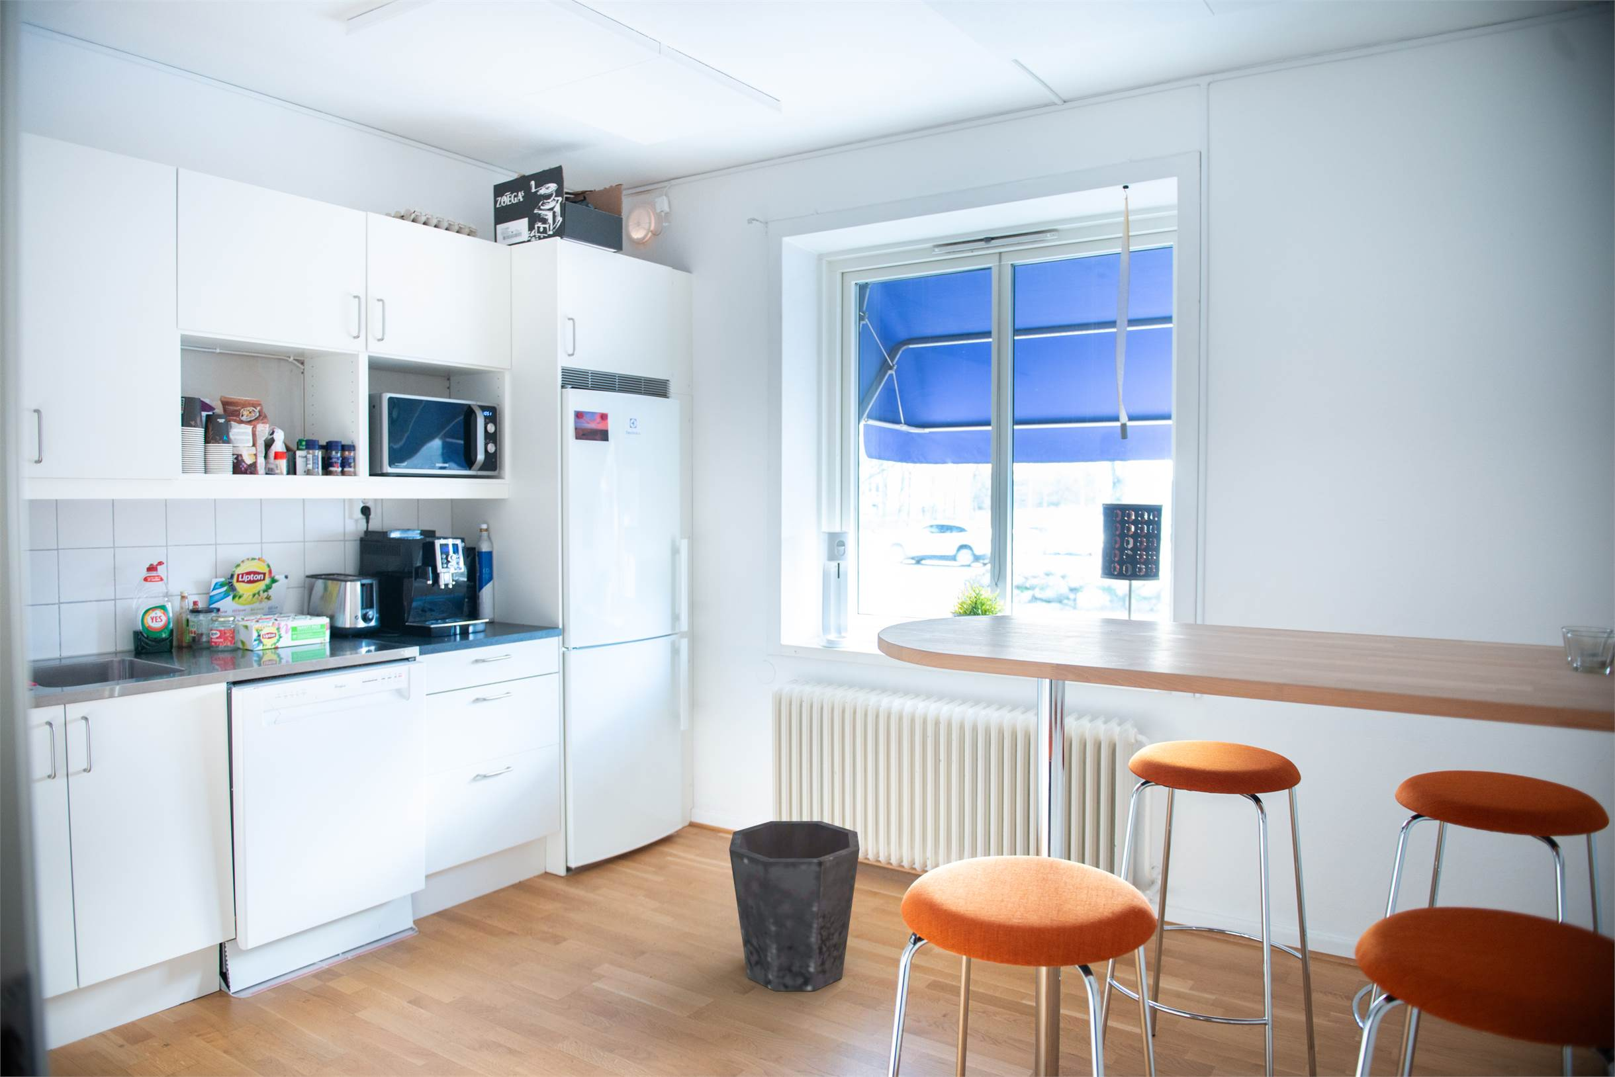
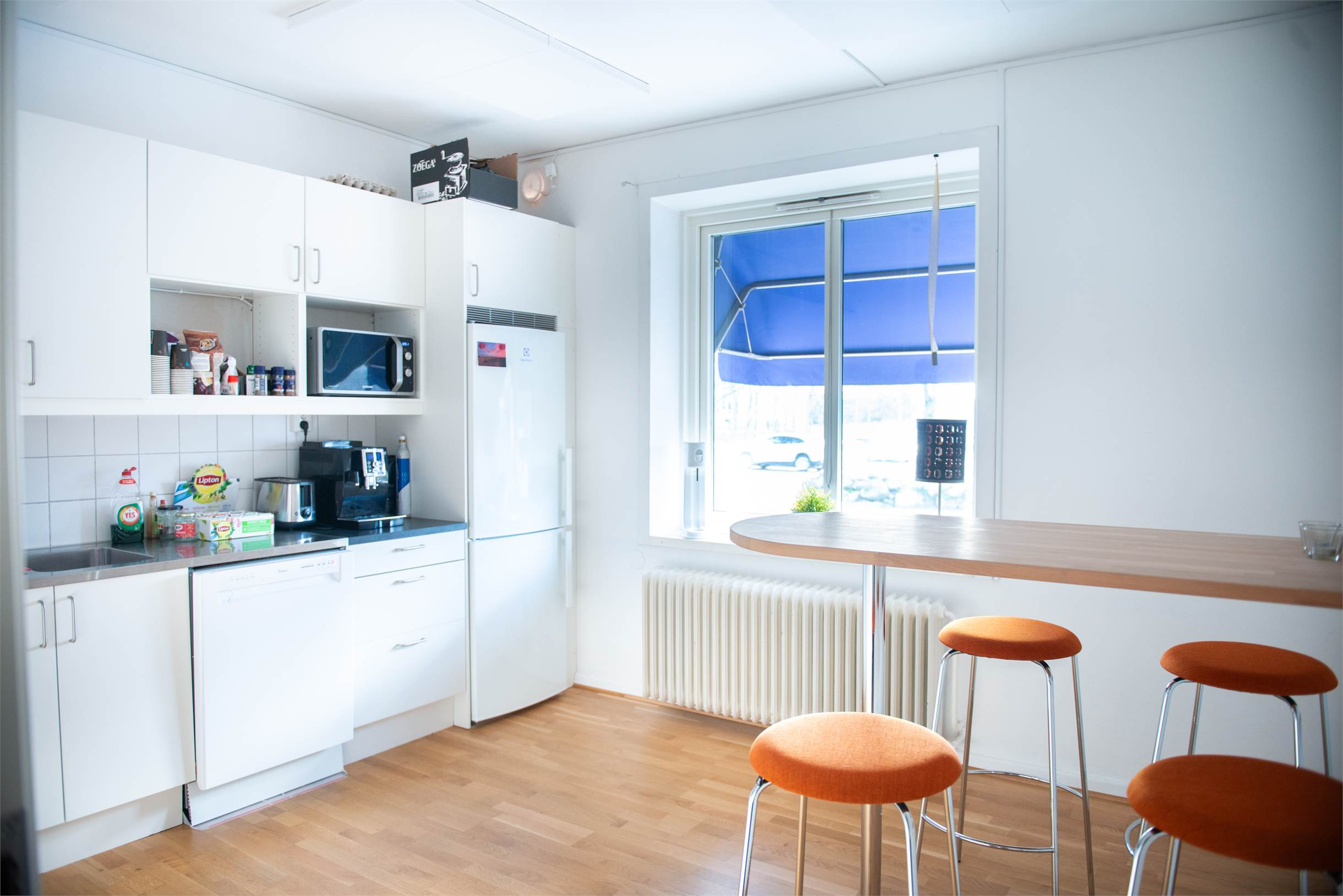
- waste bin [729,820,861,992]
